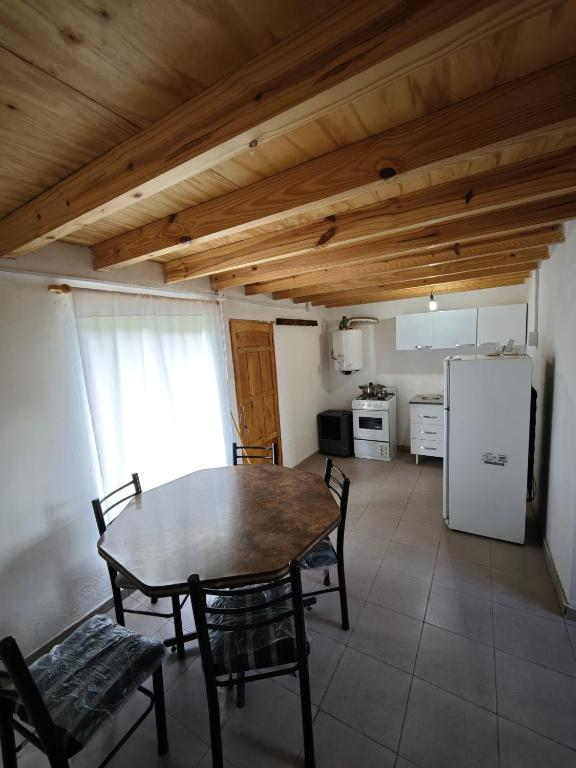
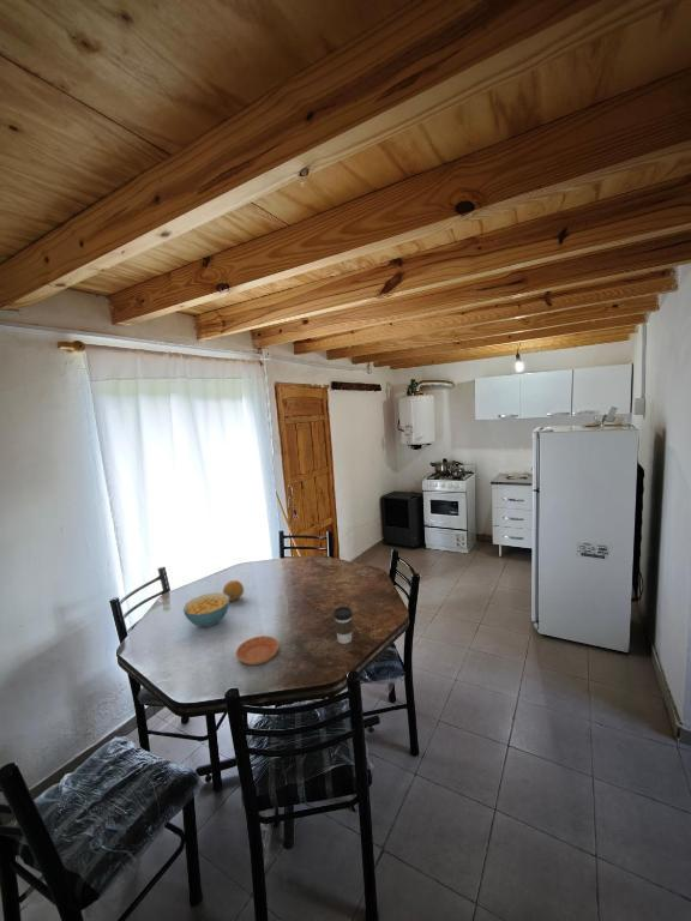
+ saucer [235,634,280,667]
+ fruit [222,579,245,602]
+ cereal bowl [182,591,230,628]
+ coffee cup [332,606,354,645]
